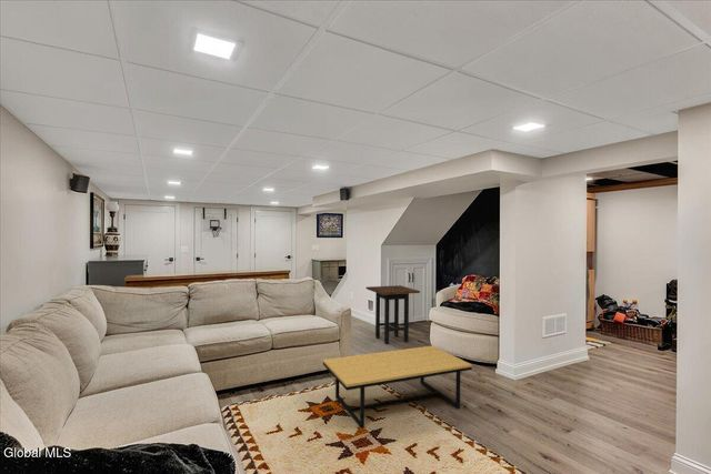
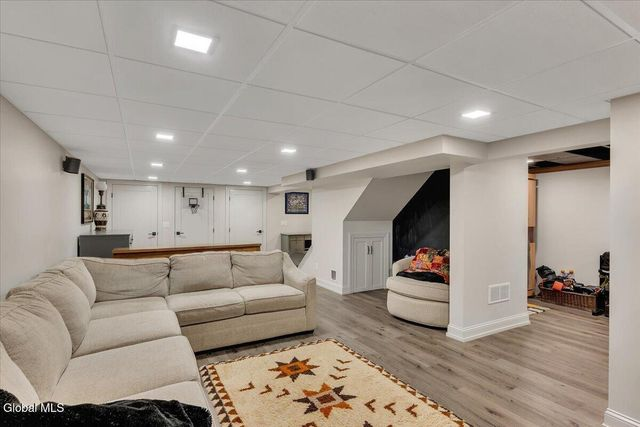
- coffee table [322,344,473,428]
- side table [365,284,421,345]
